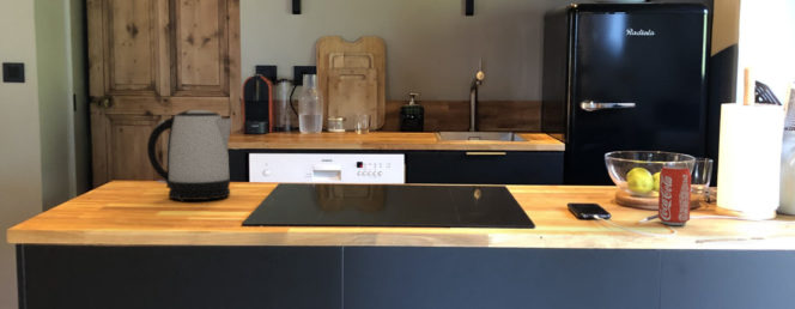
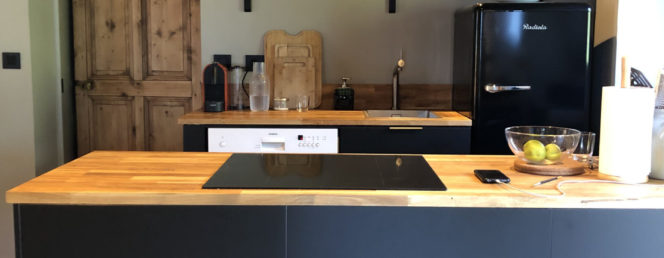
- kettle [146,109,232,201]
- beverage can [657,165,692,226]
